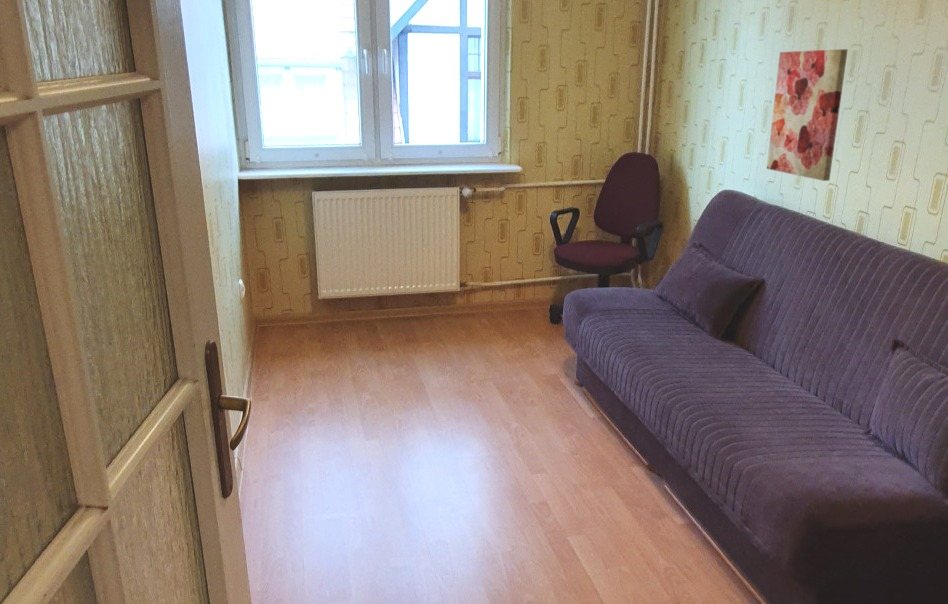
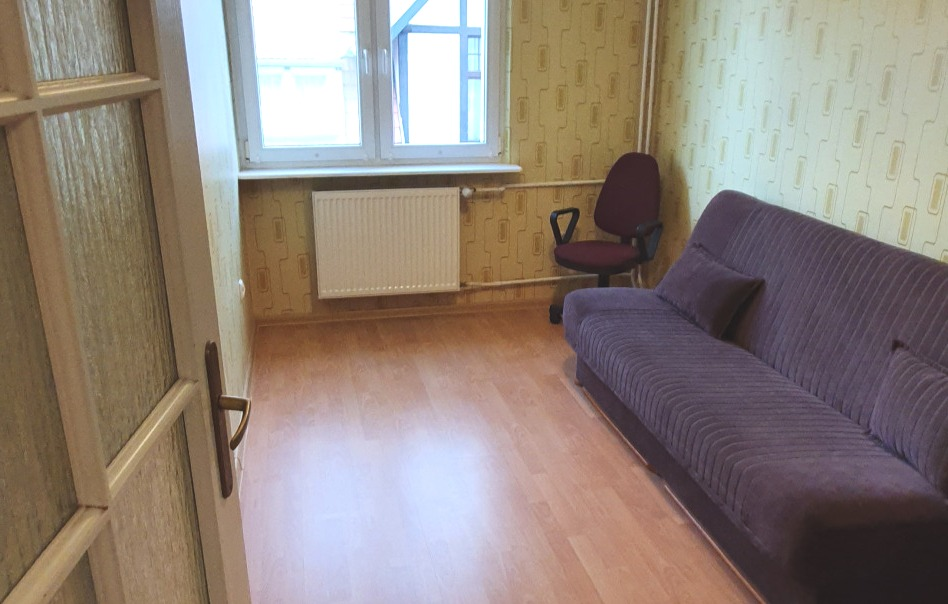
- wall art [766,48,849,182]
